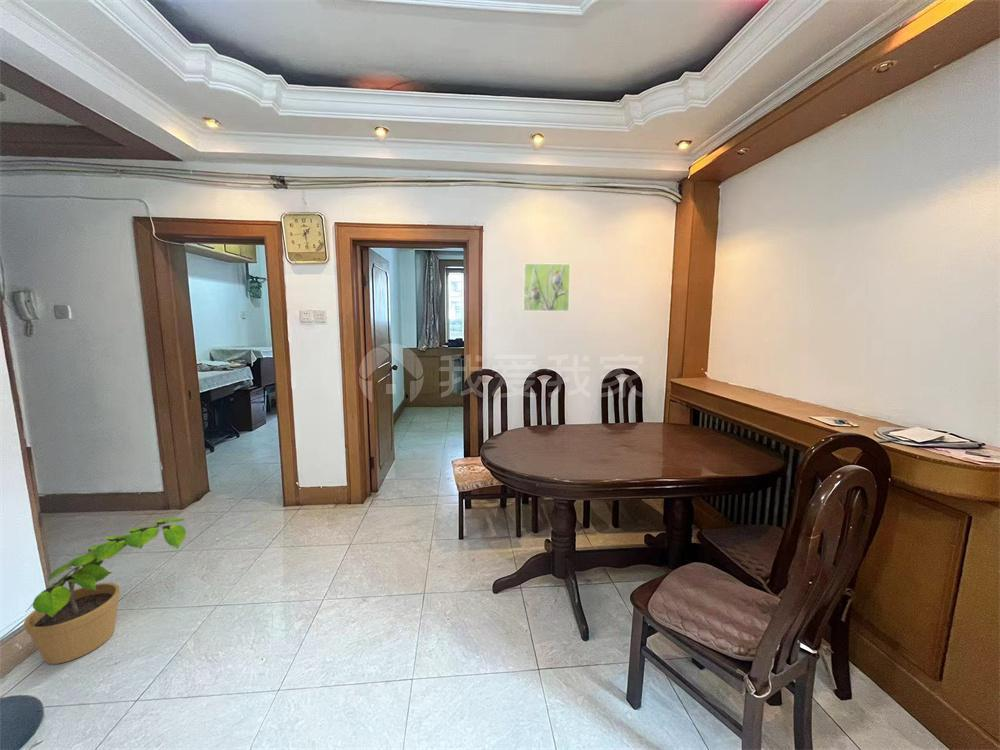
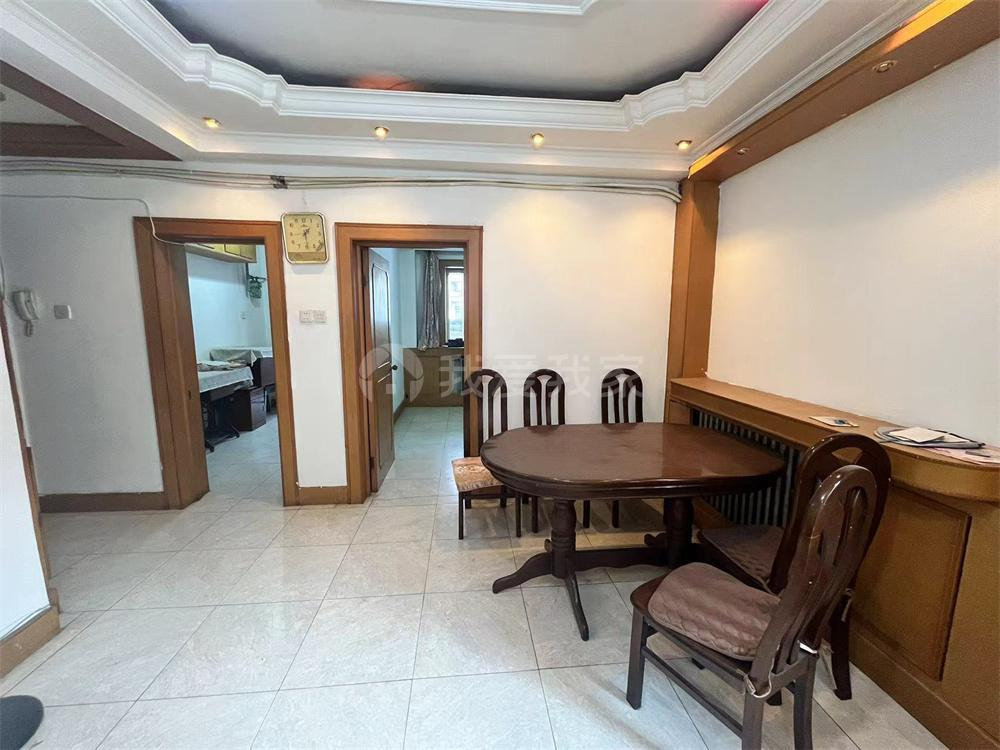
- potted plant [23,517,187,665]
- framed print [522,262,571,313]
